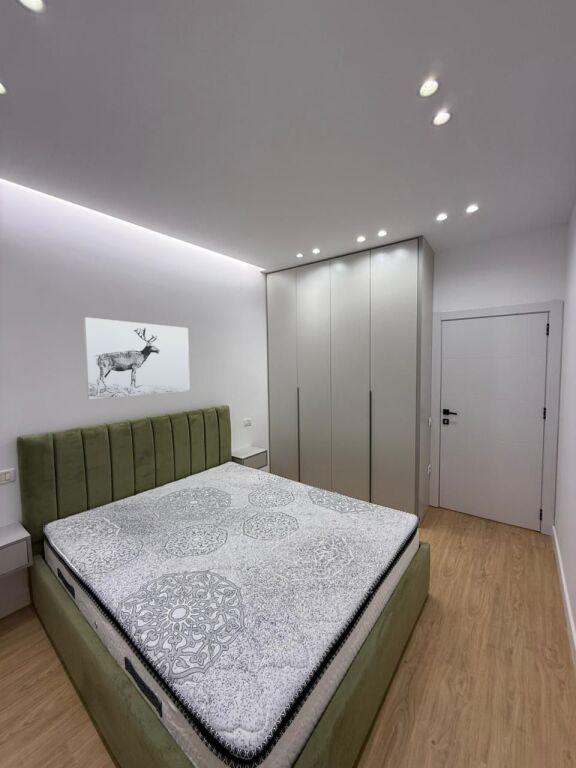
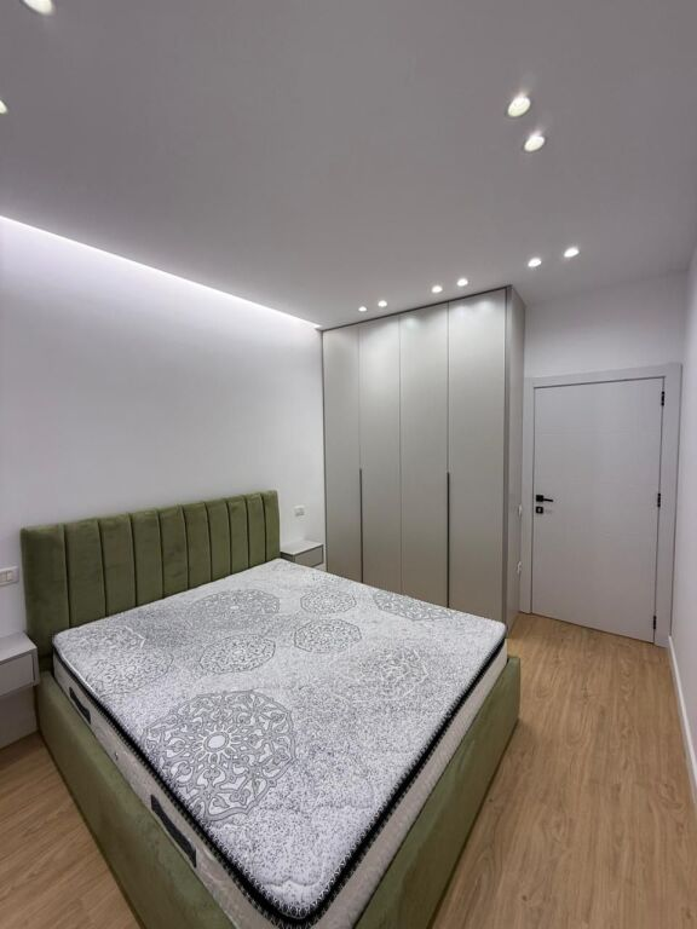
- wall art [83,316,191,400]
